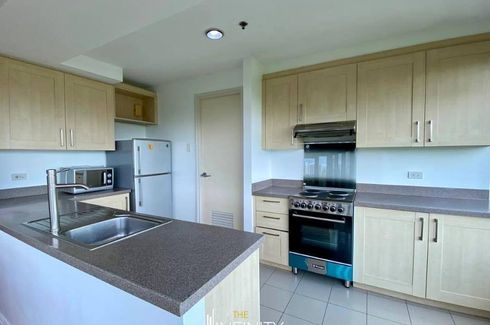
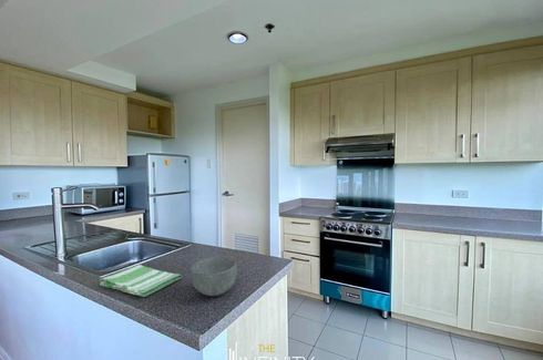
+ bowl [189,256,238,297]
+ dish towel [99,264,183,298]
